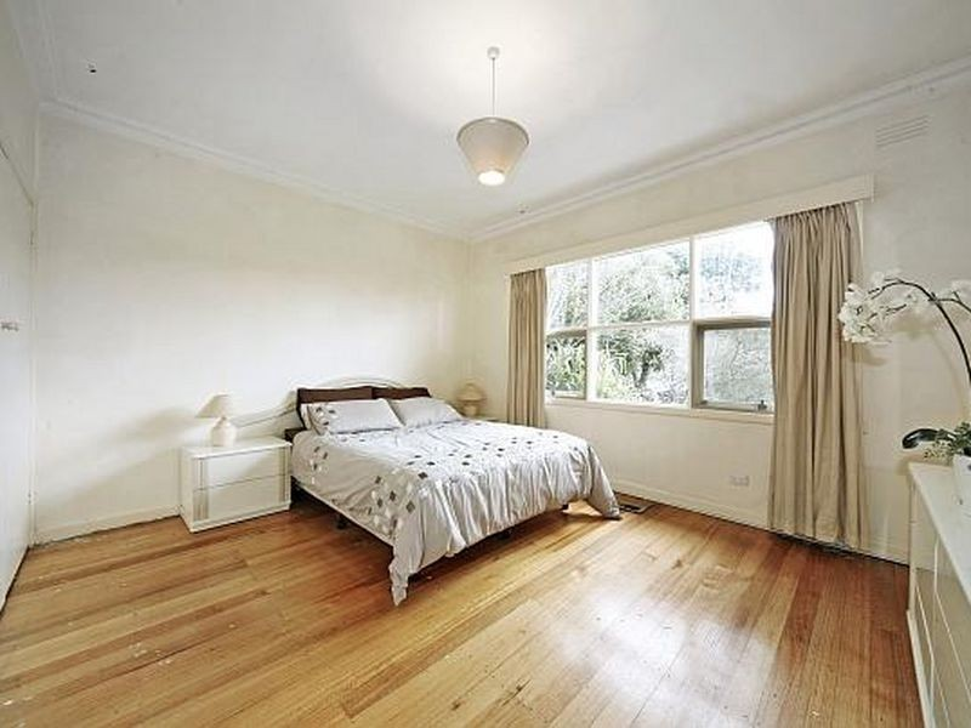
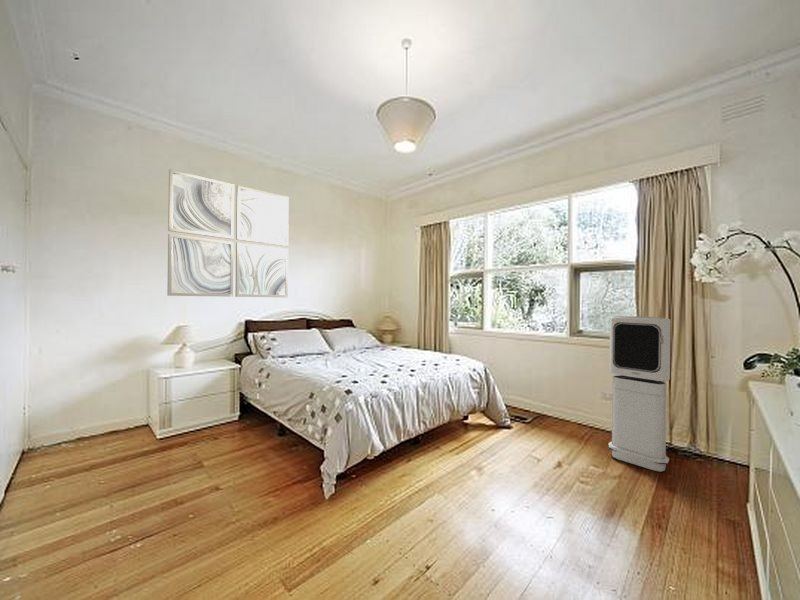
+ air purifier [607,316,672,473]
+ wall art [166,168,290,298]
